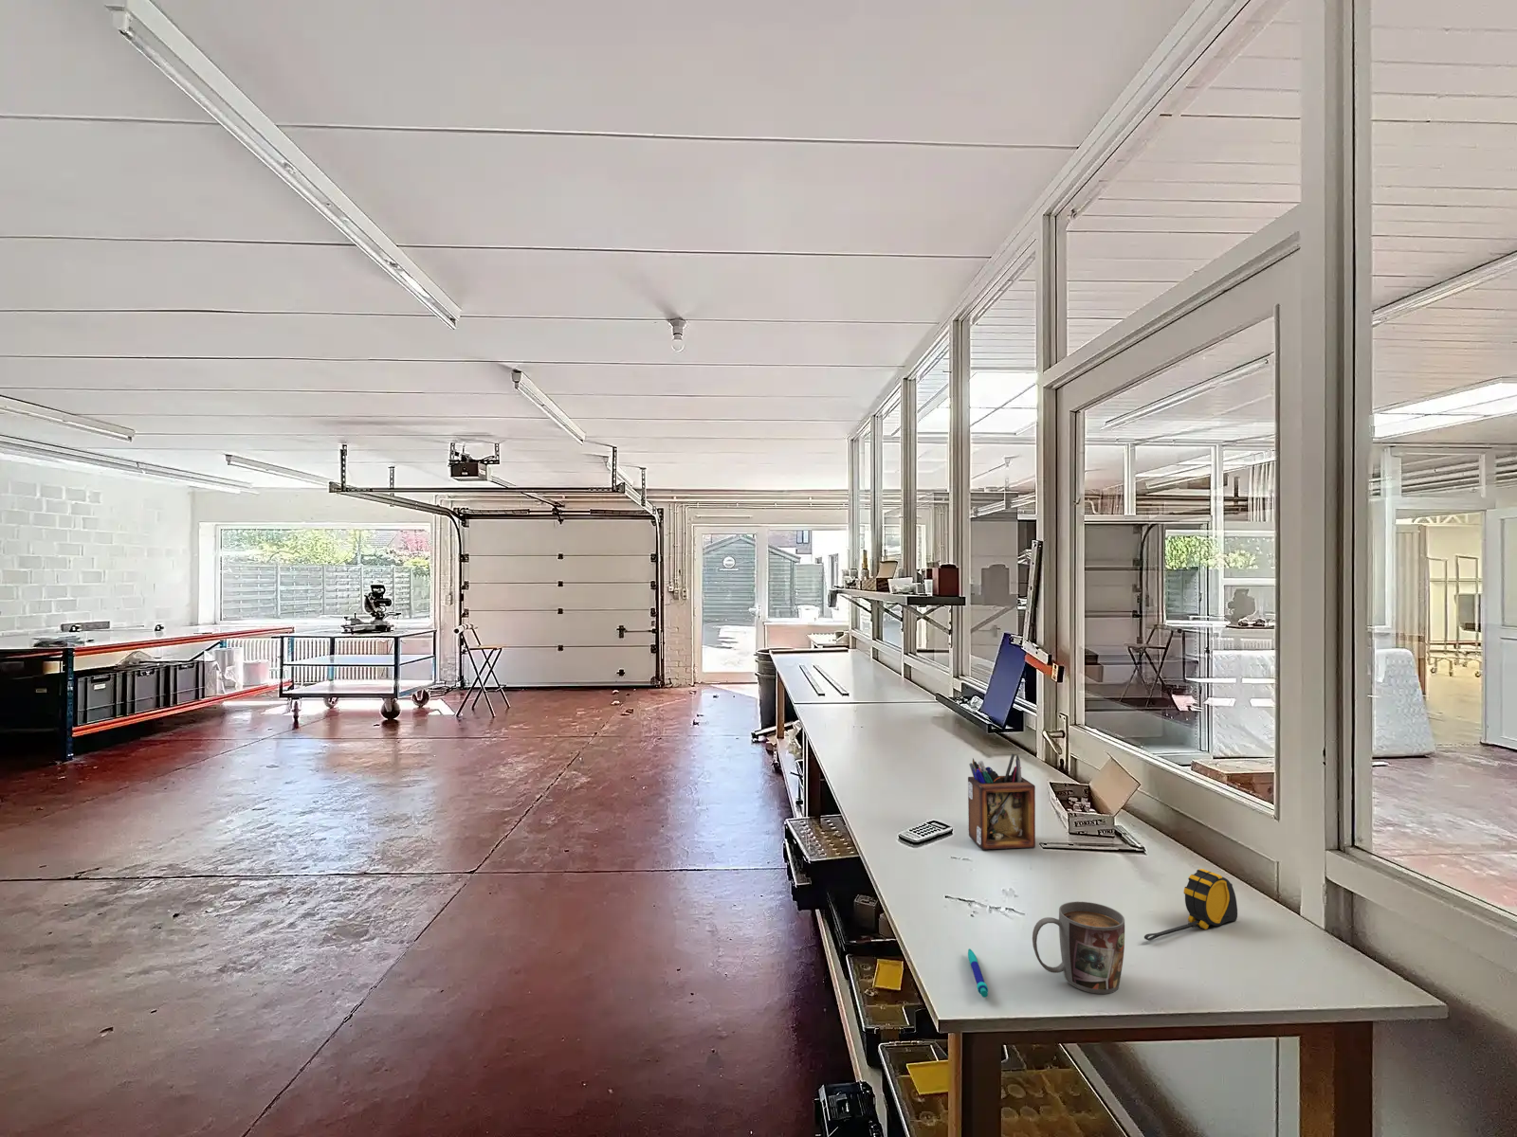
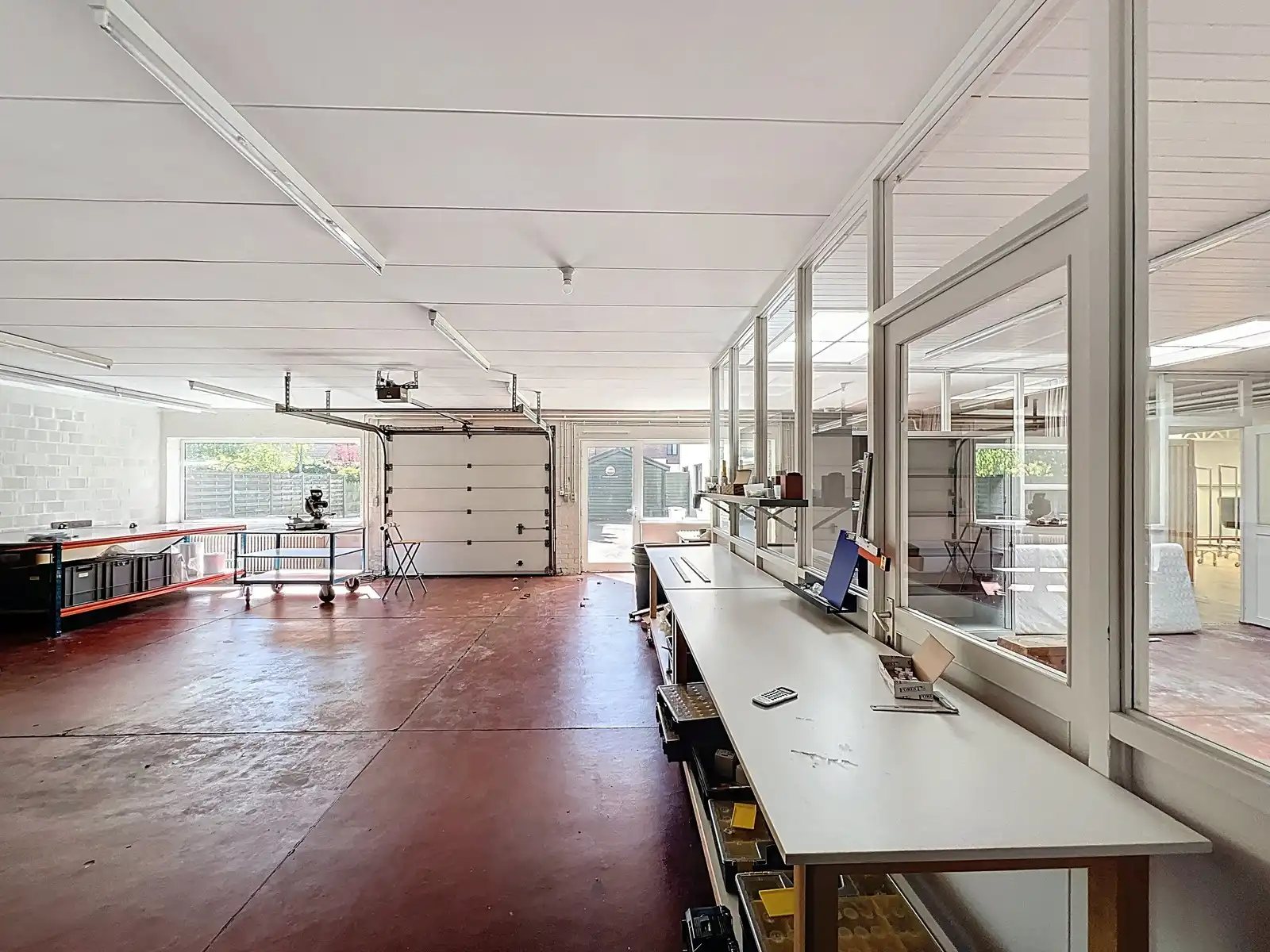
- mug [1032,901,1125,995]
- tape measure [1143,868,1239,942]
- desk organizer [968,754,1037,850]
- pen [968,947,989,998]
